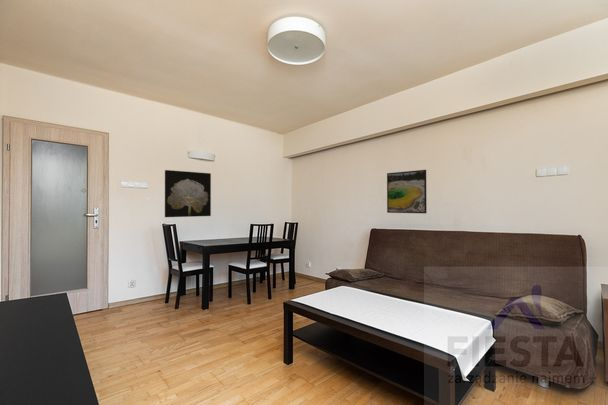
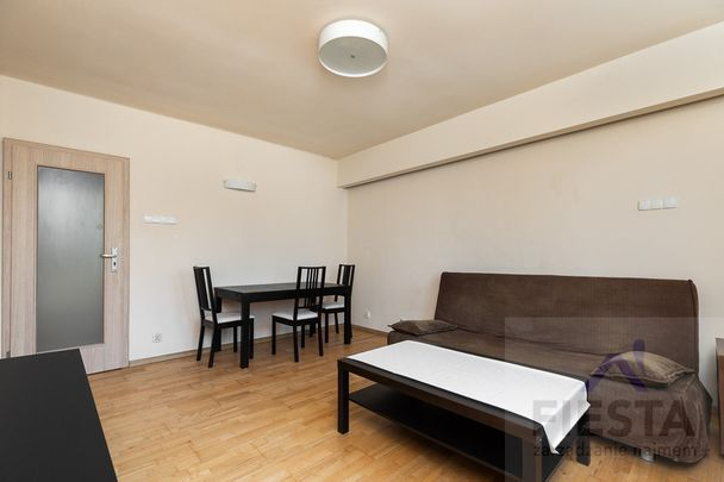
- wall art [164,169,212,218]
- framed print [386,169,428,214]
